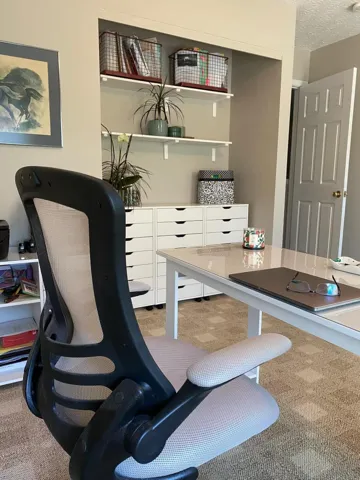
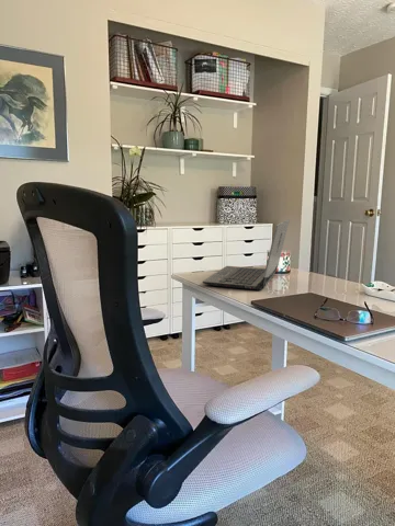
+ laptop computer [202,218,291,291]
